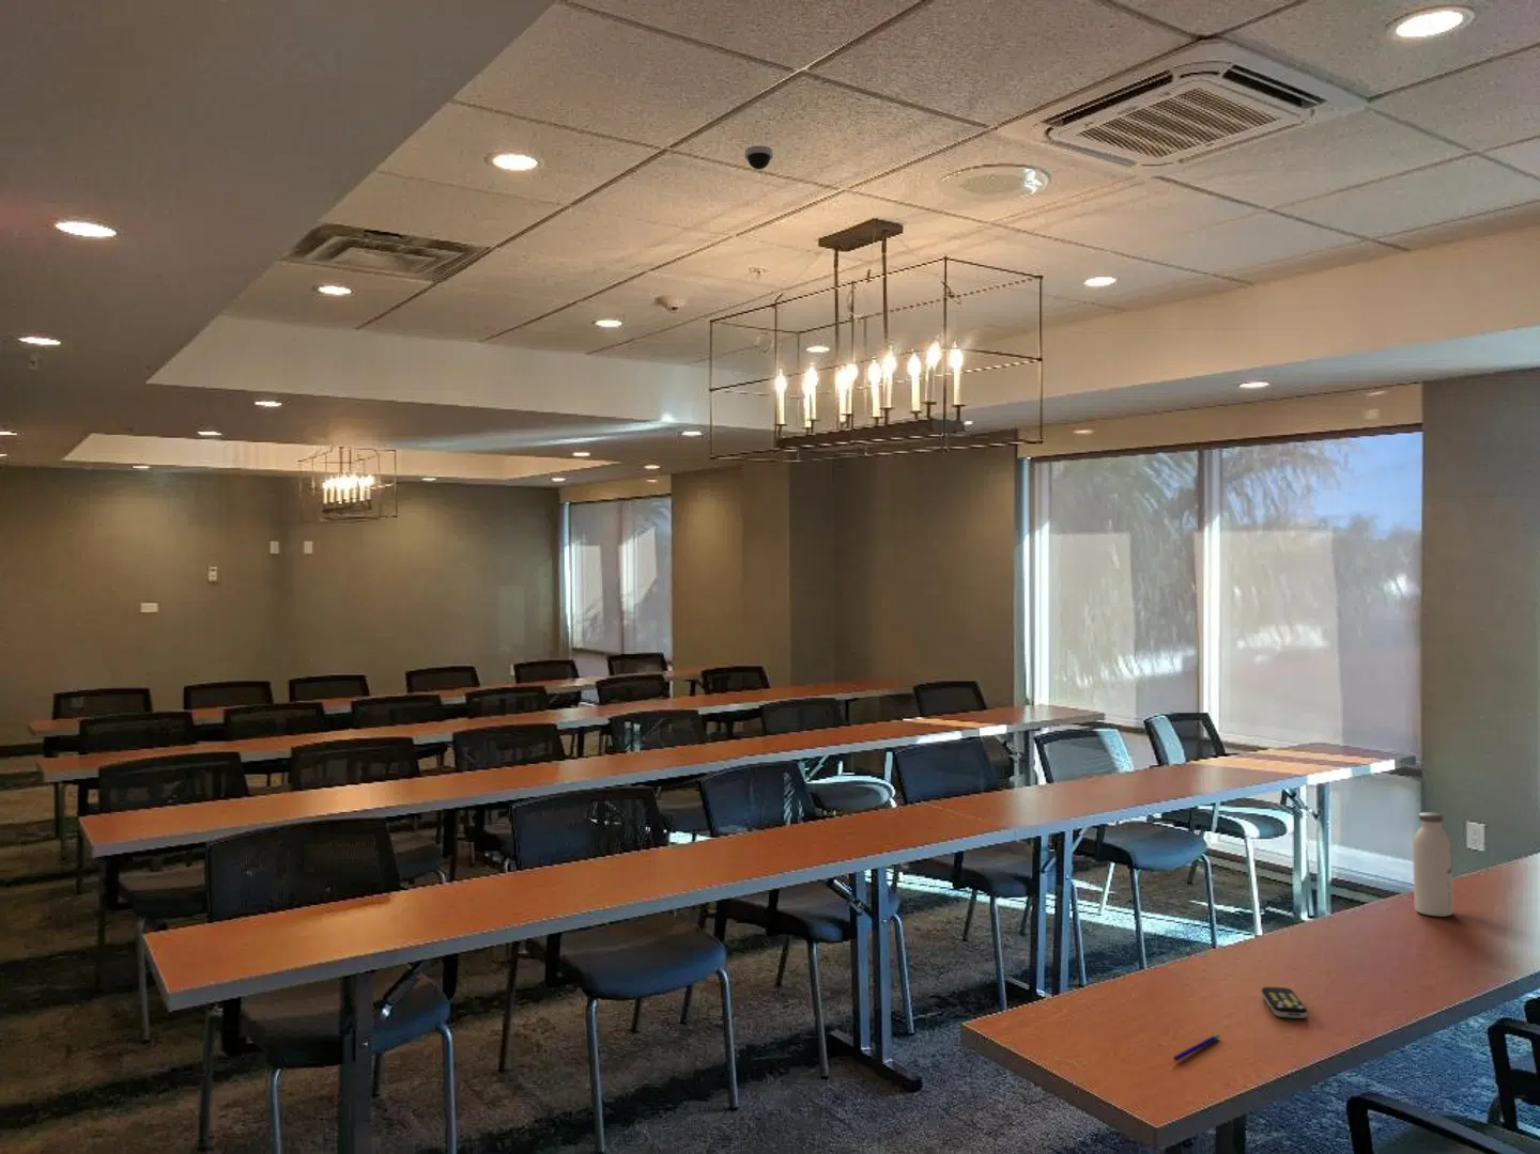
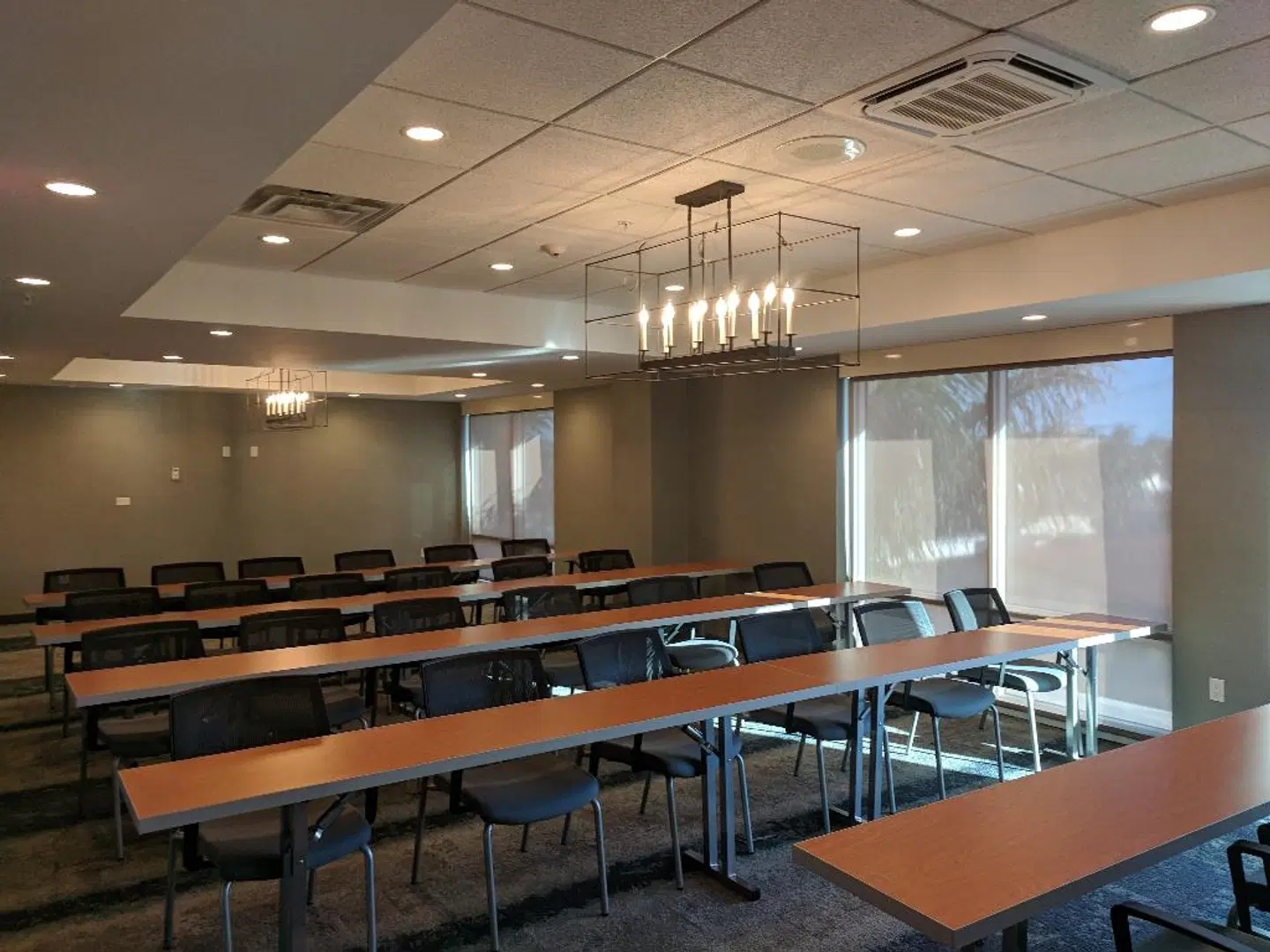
- water bottle [1411,811,1454,918]
- dome security camera [743,144,775,171]
- remote control [1261,987,1308,1019]
- pen [1173,1033,1220,1062]
